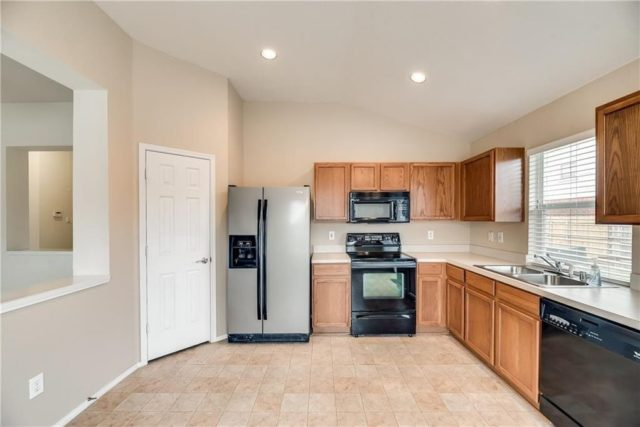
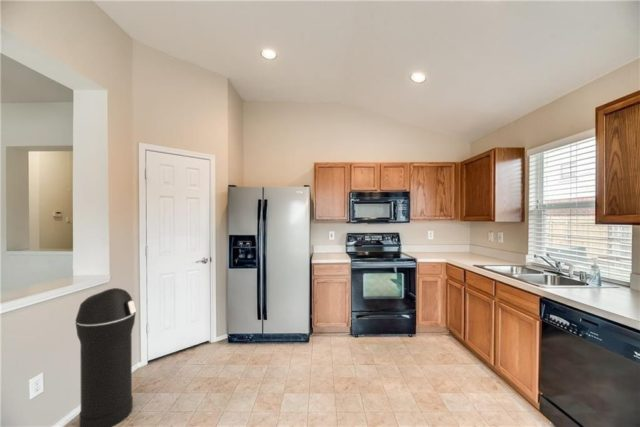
+ trash can [75,287,137,427]
